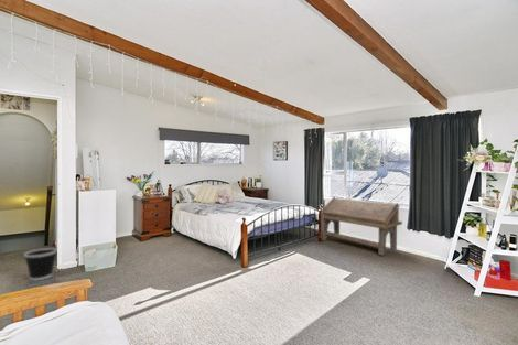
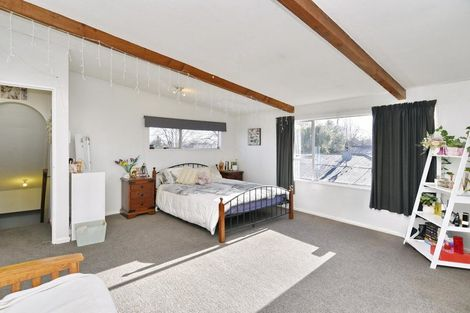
- bench [321,195,403,257]
- wastebasket [23,247,58,281]
